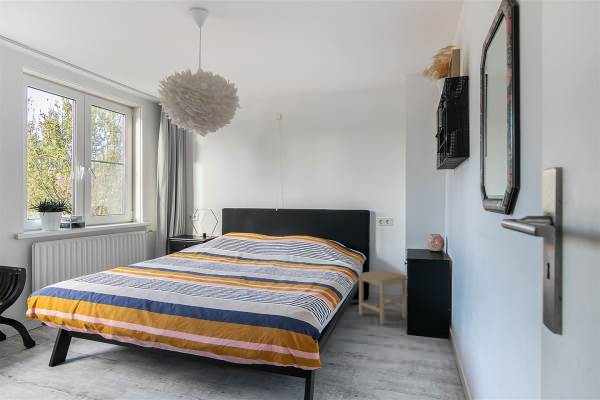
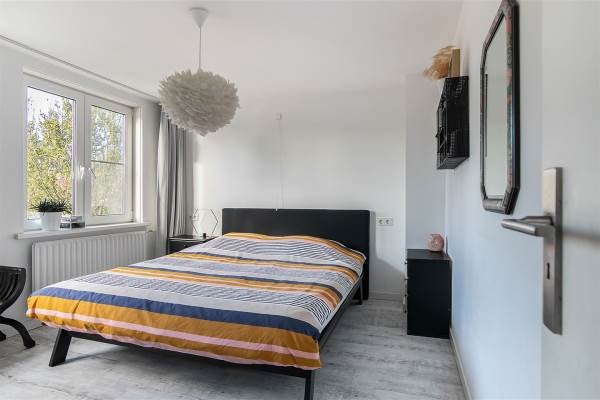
- stool [358,269,408,325]
